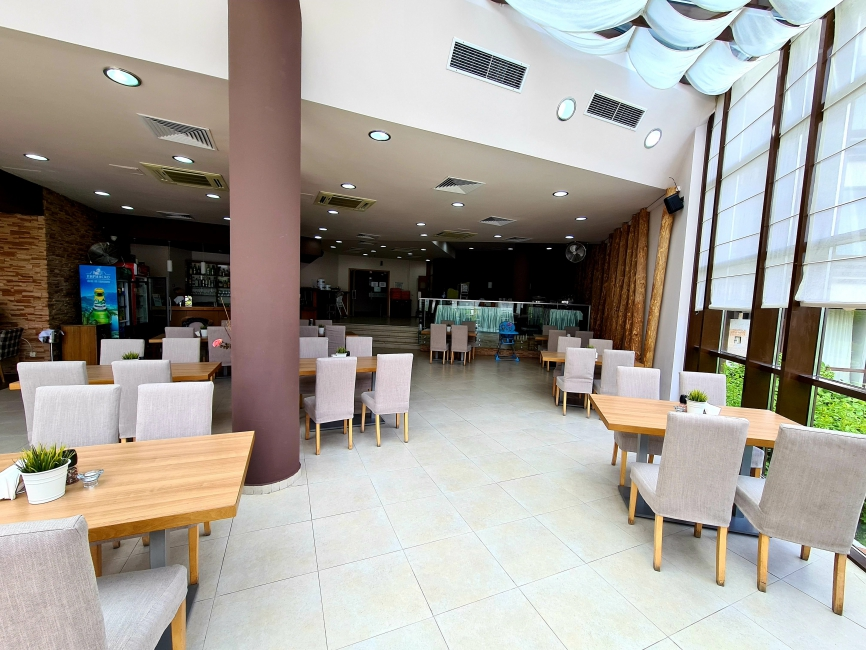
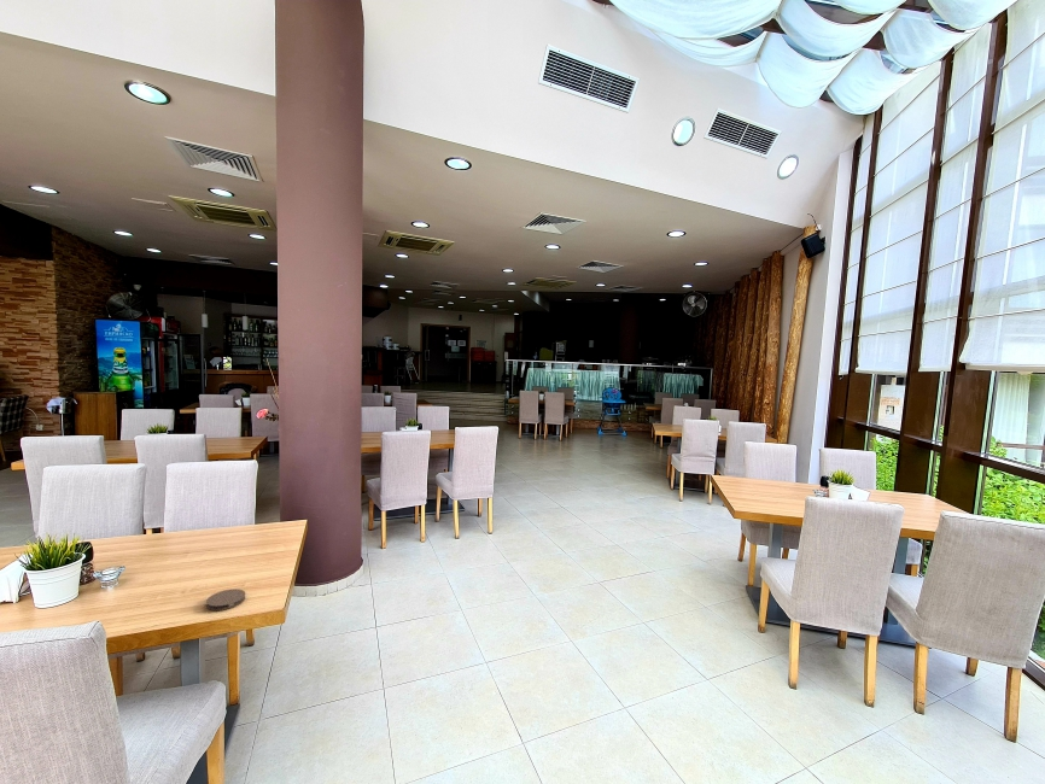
+ coaster [205,587,246,612]
